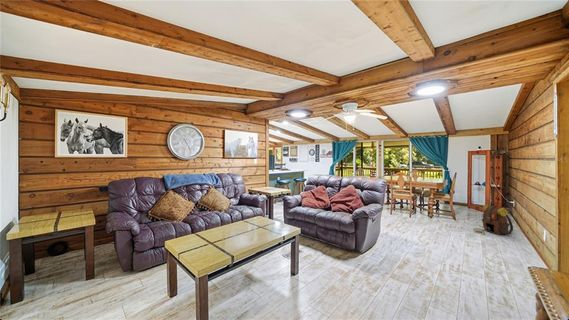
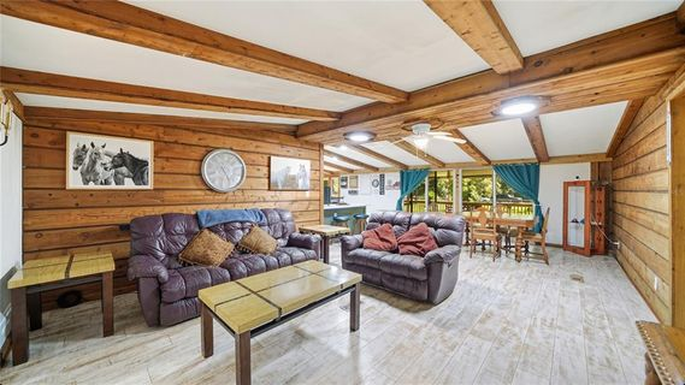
- backpack [481,203,514,236]
